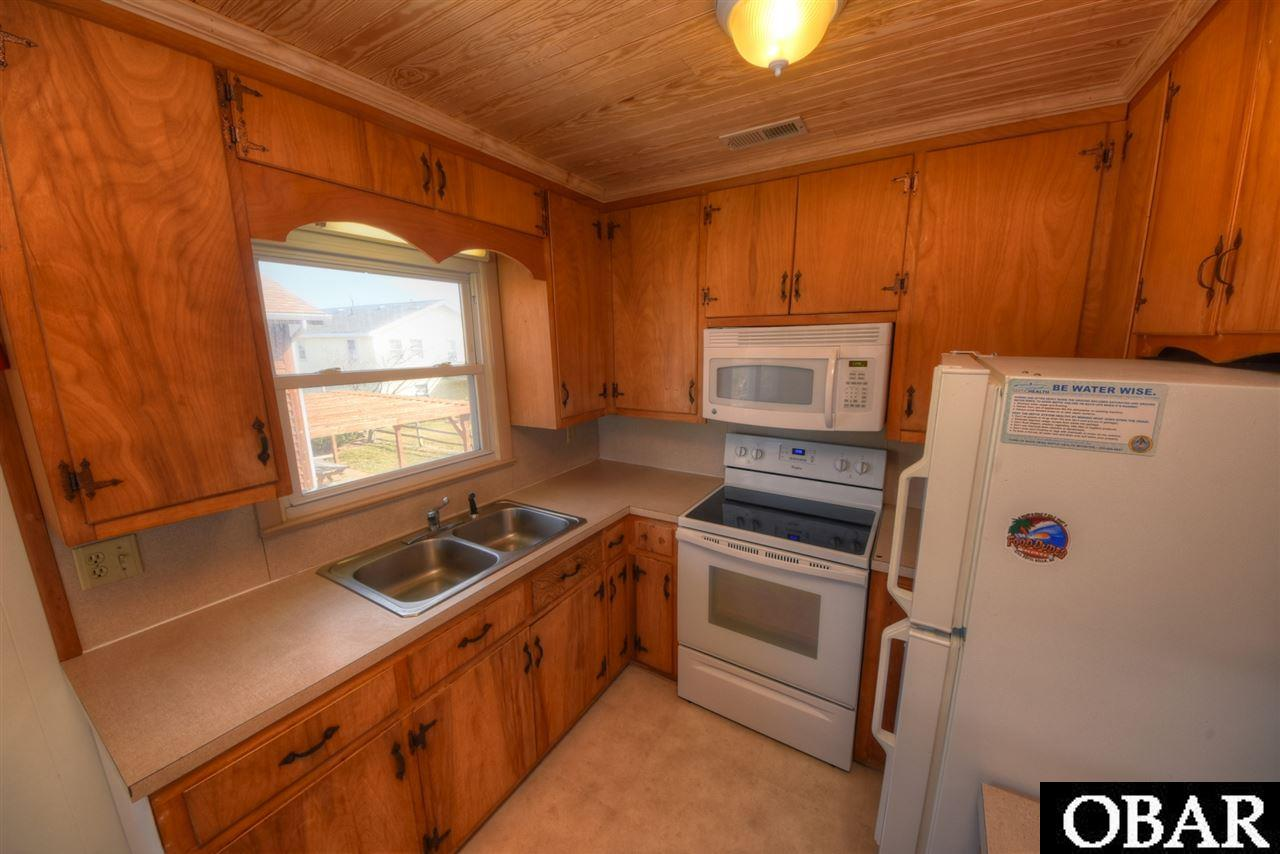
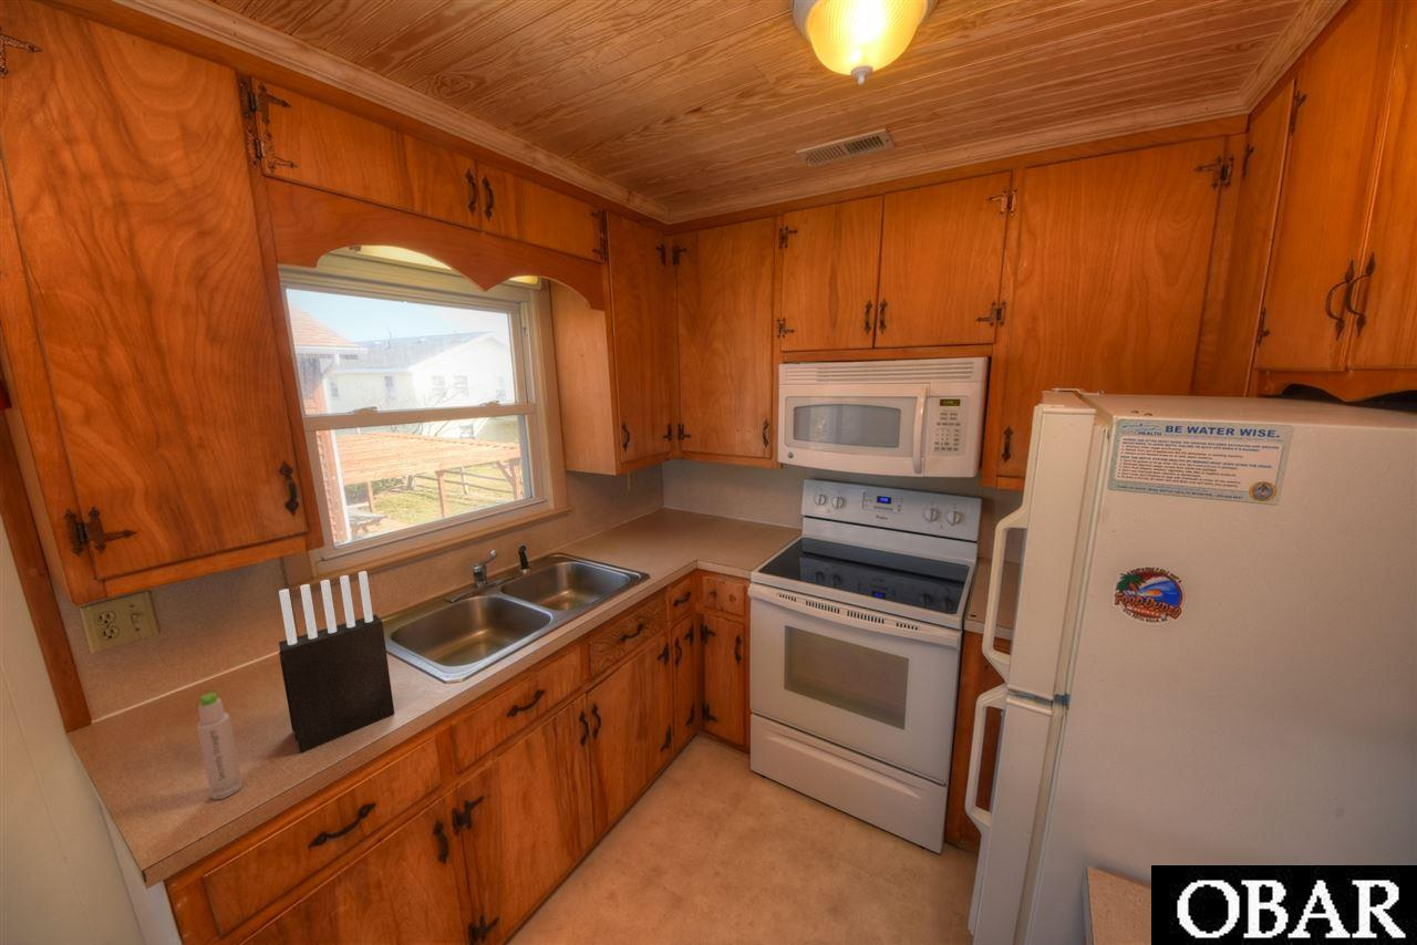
+ knife block [278,570,395,754]
+ bottle [196,692,244,800]
